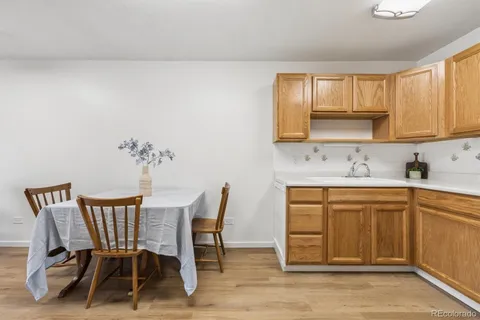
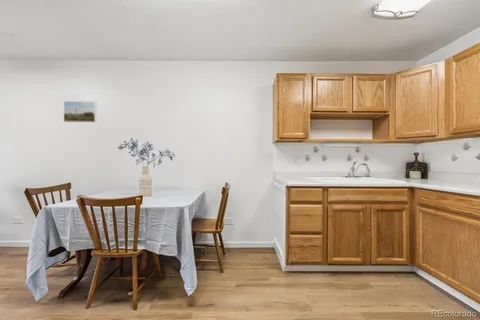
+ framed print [63,100,97,123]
